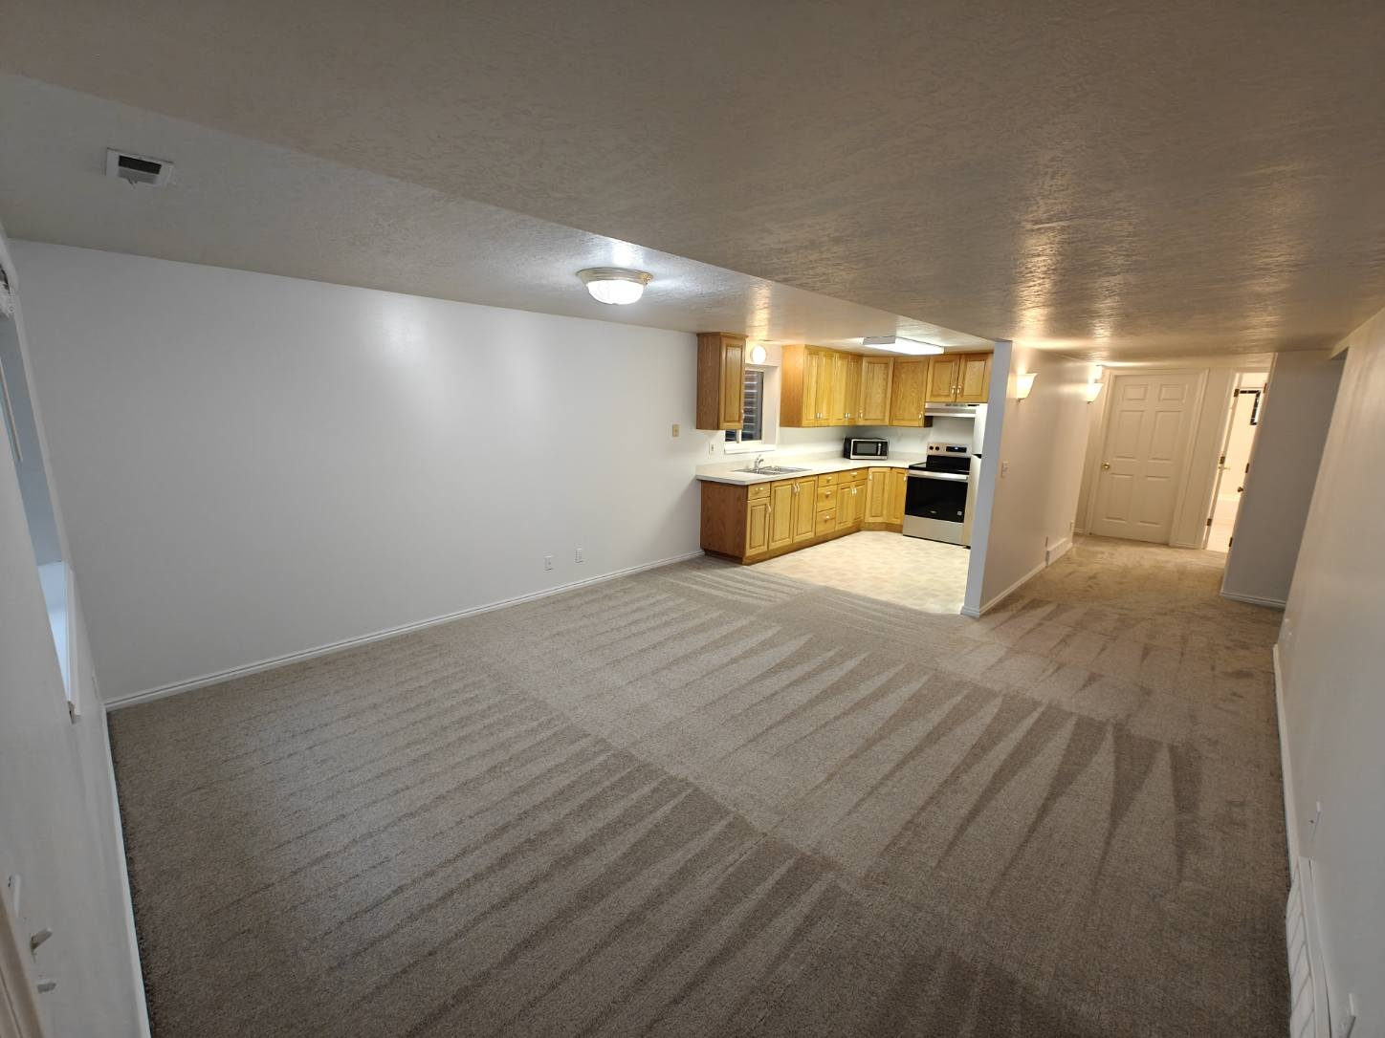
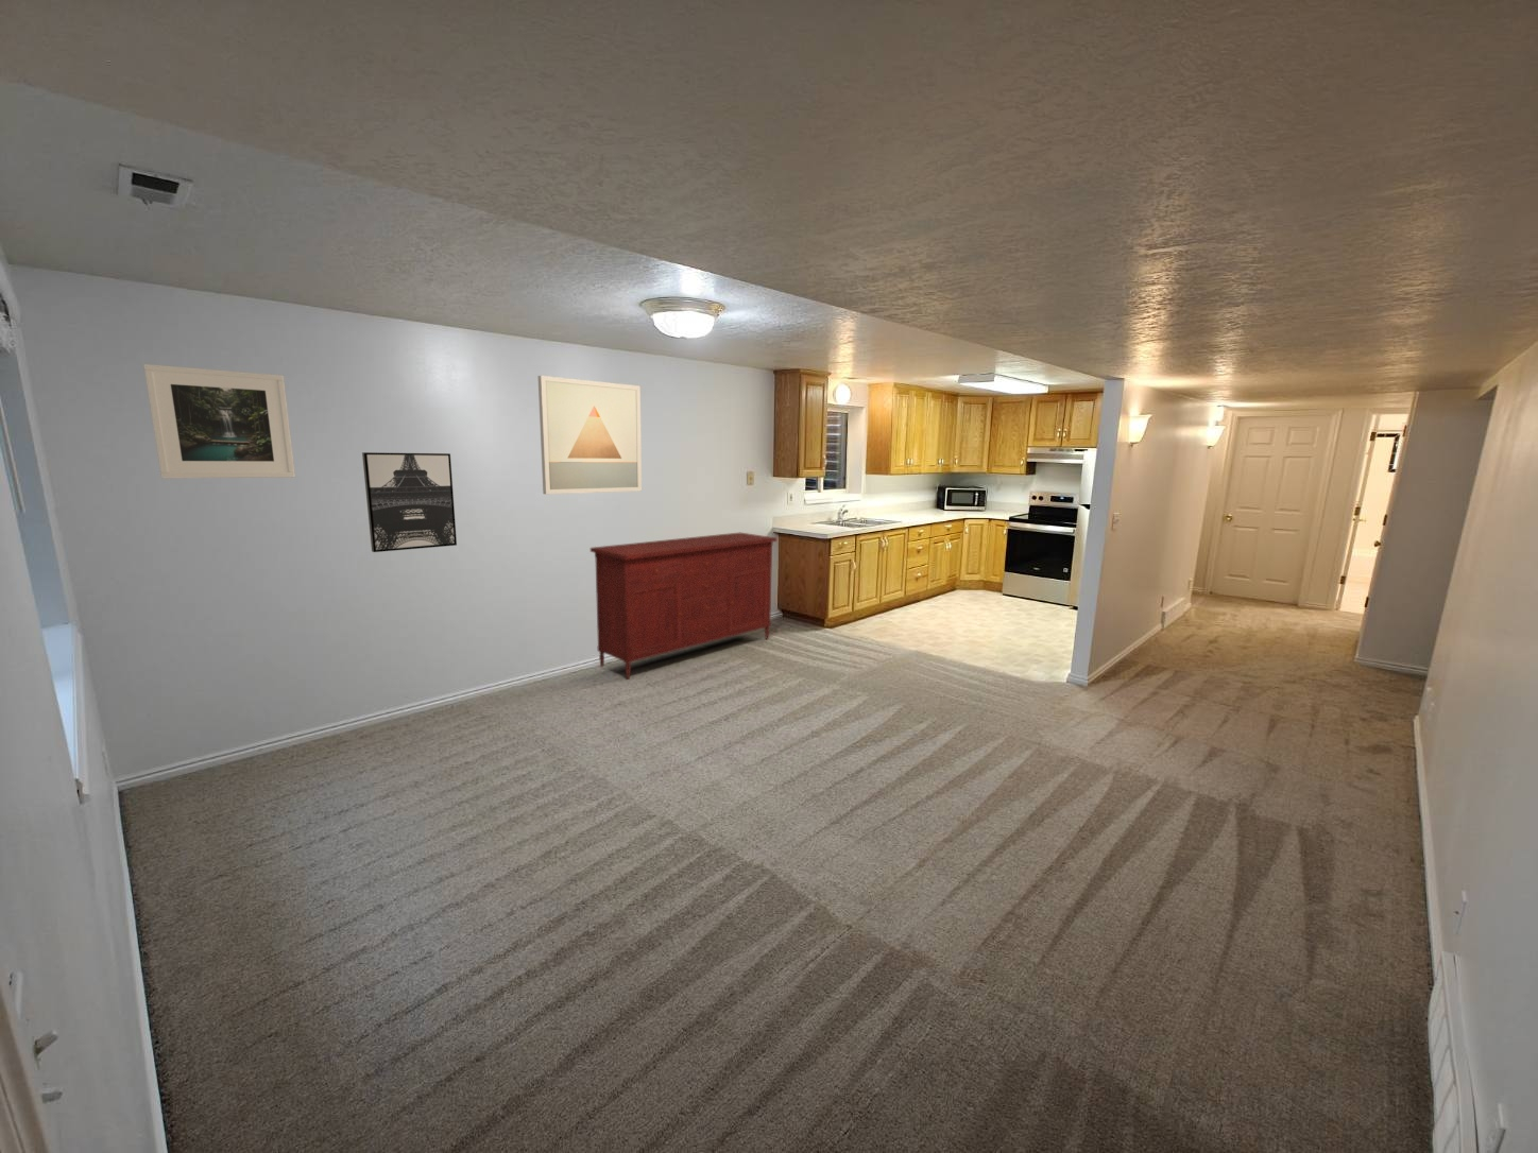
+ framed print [143,363,297,480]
+ wall art [361,452,458,553]
+ sideboard [590,532,777,679]
+ wall art [536,374,643,495]
